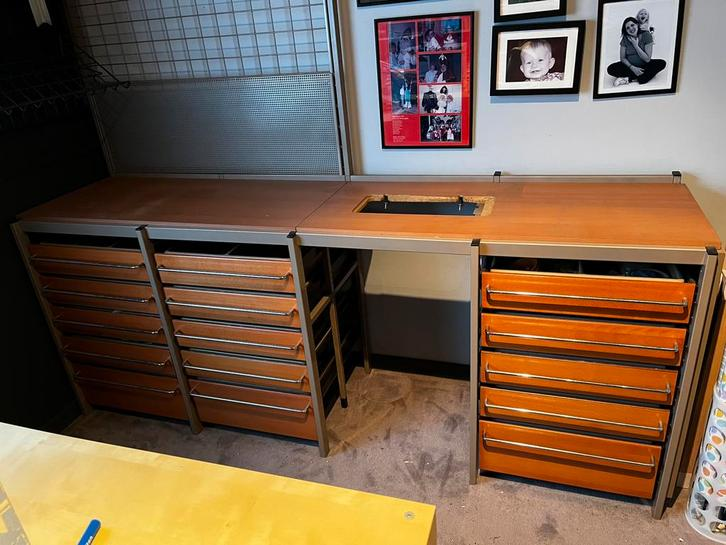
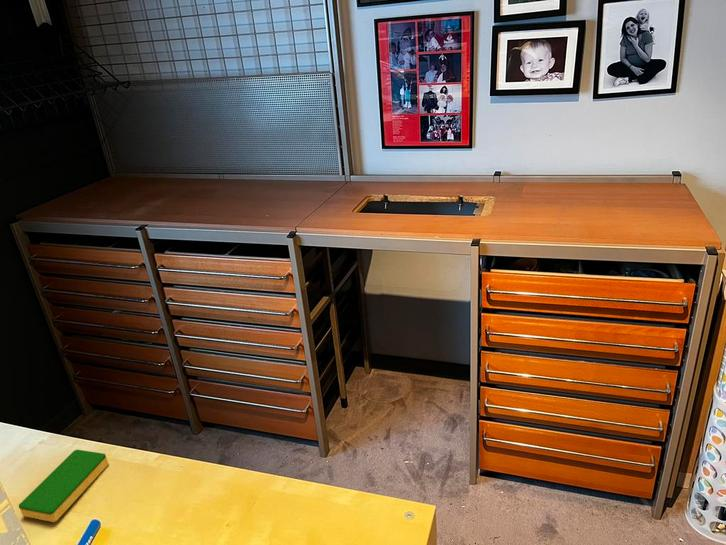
+ dish sponge [18,449,109,523]
